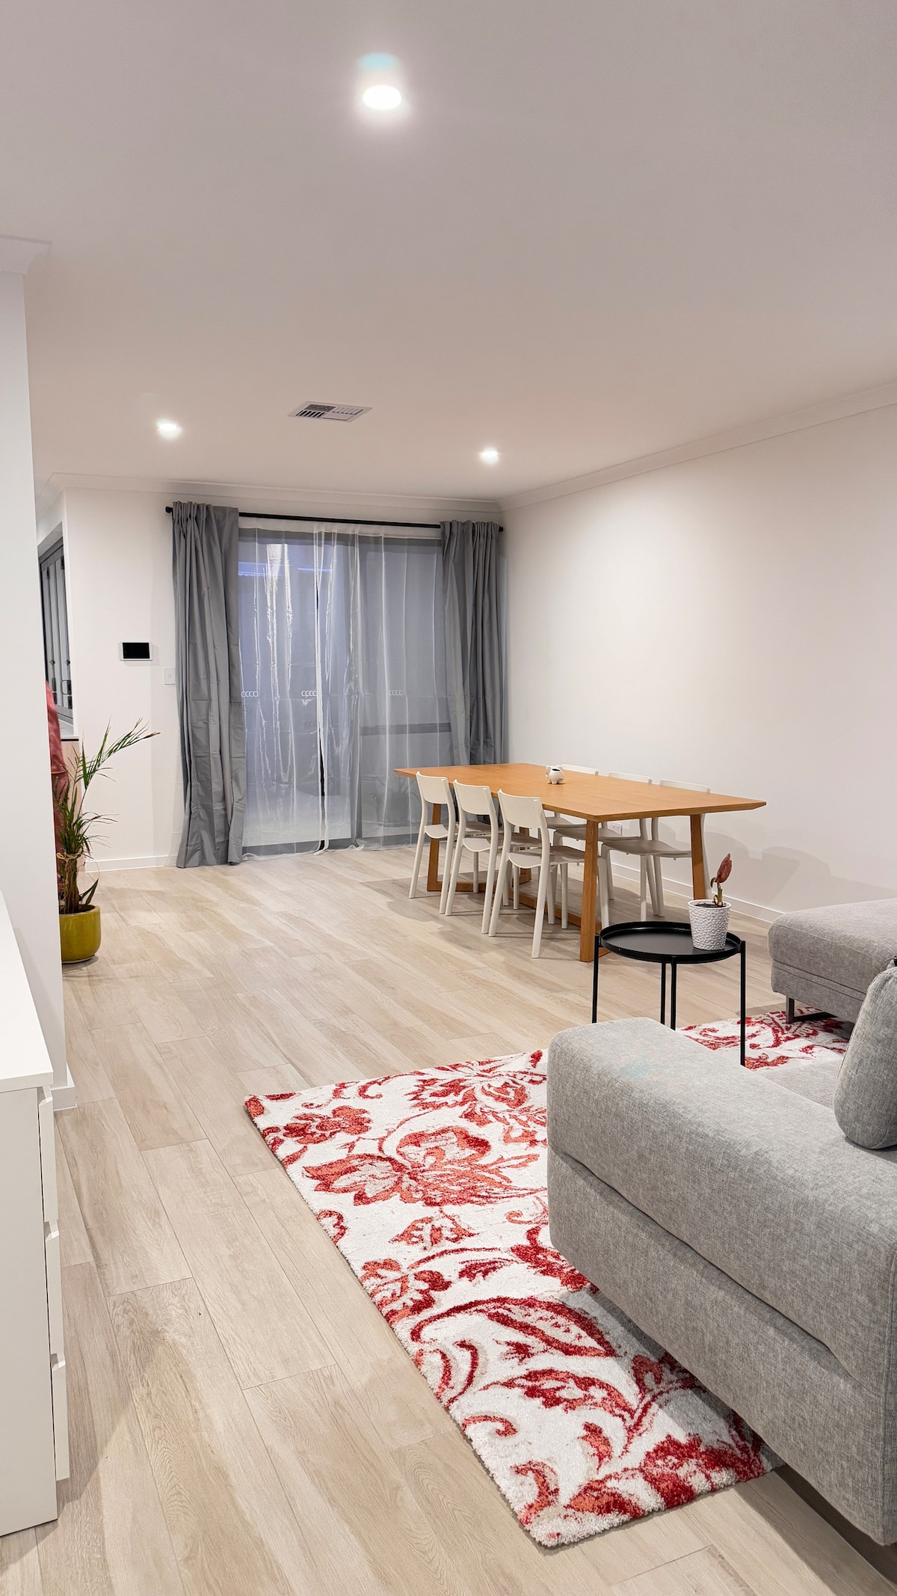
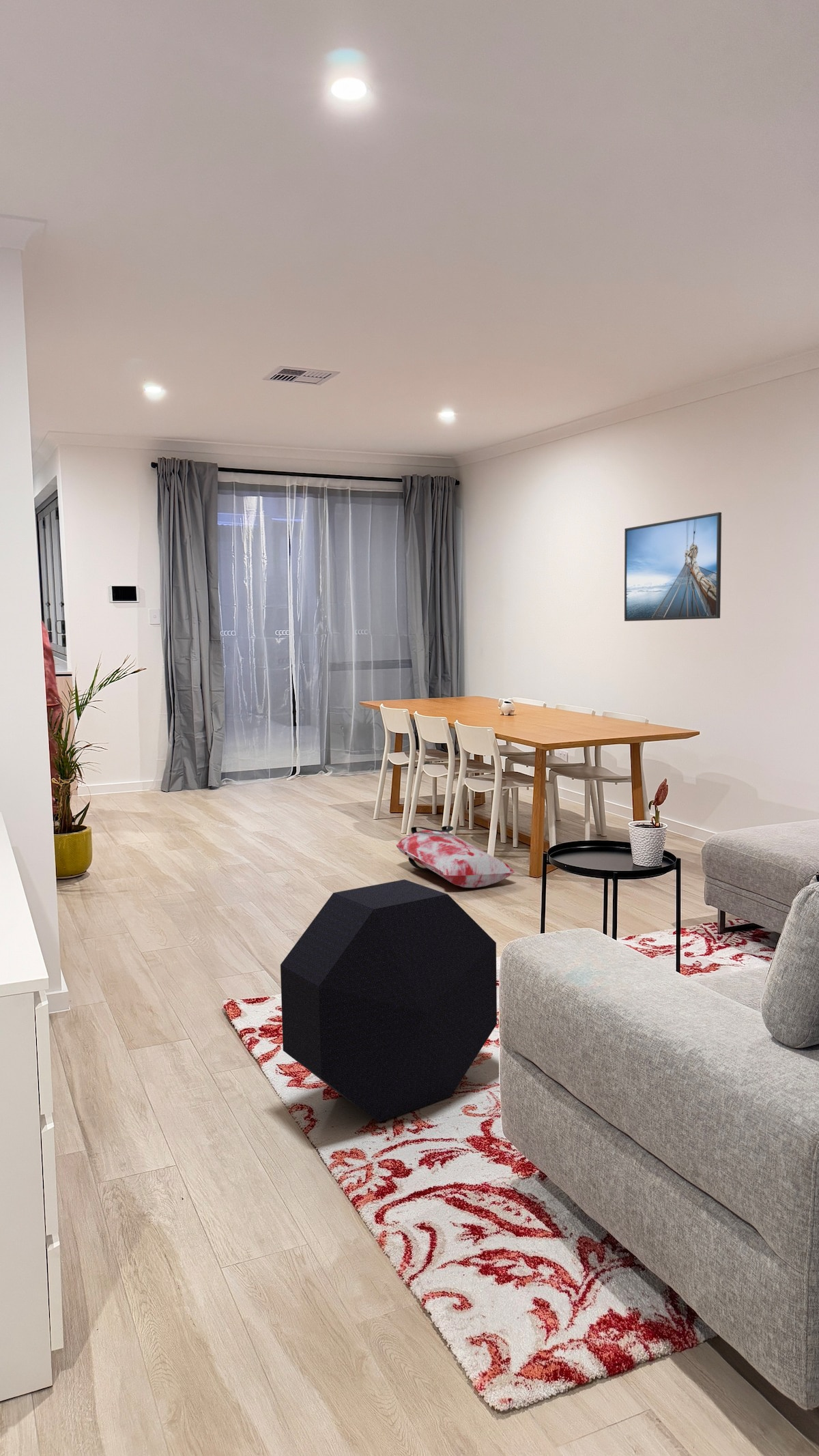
+ ottoman [280,879,498,1123]
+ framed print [624,511,722,622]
+ bag [396,825,515,889]
